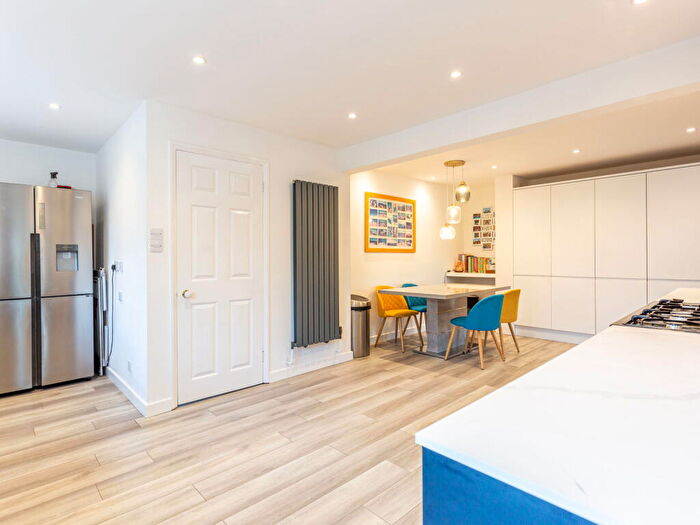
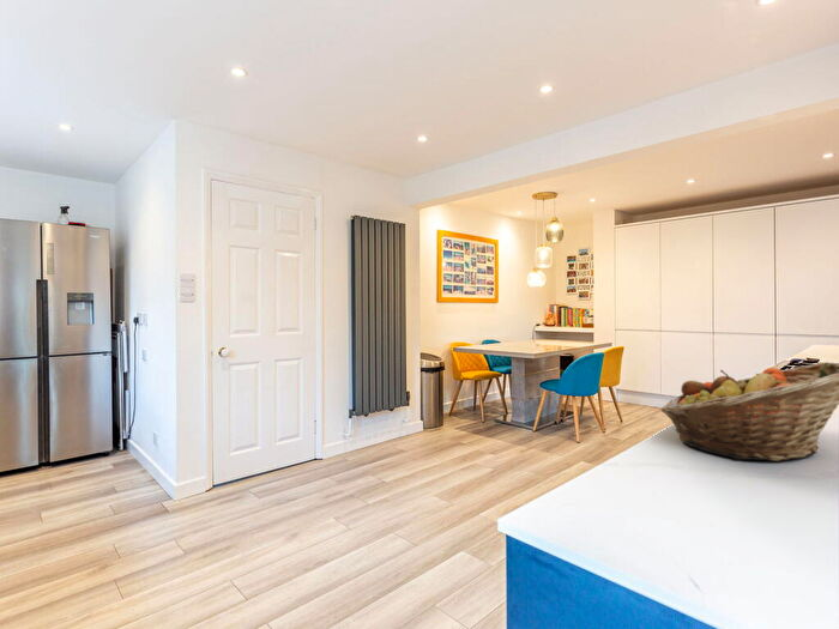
+ fruit basket [659,361,839,462]
